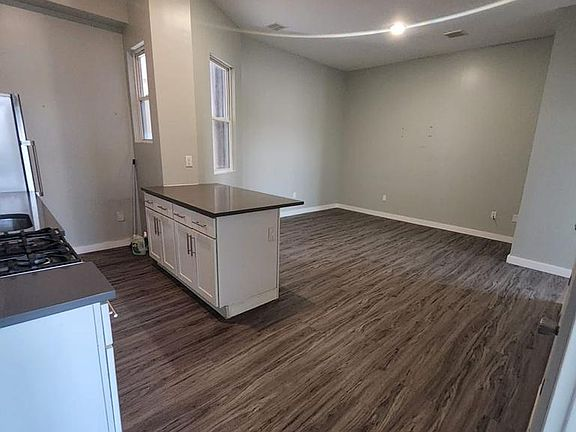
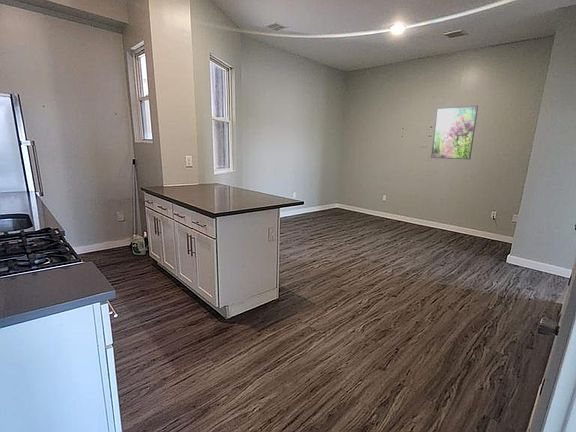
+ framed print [430,104,479,160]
